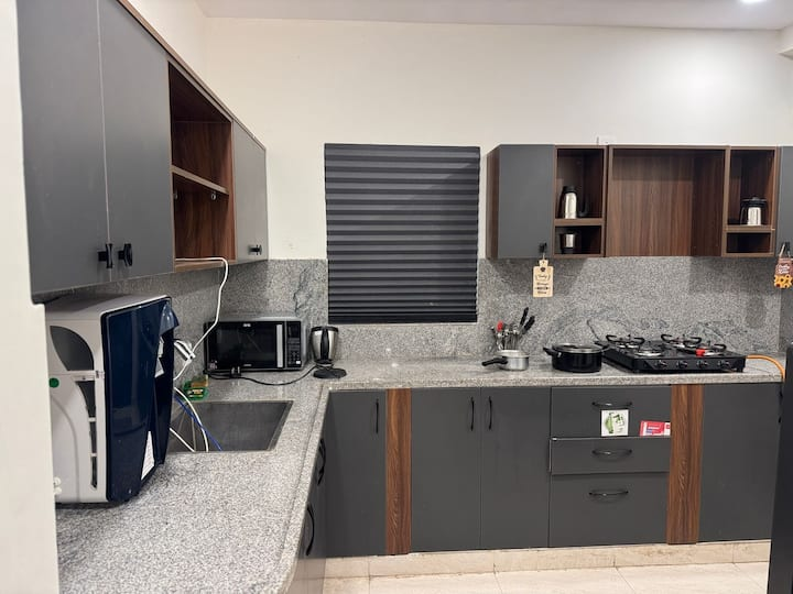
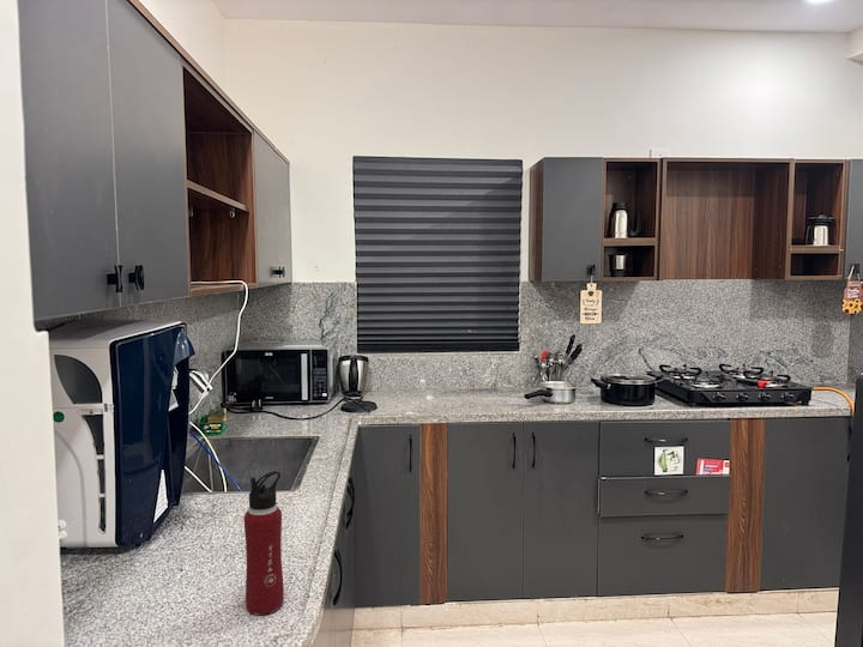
+ water bottle [243,470,285,616]
